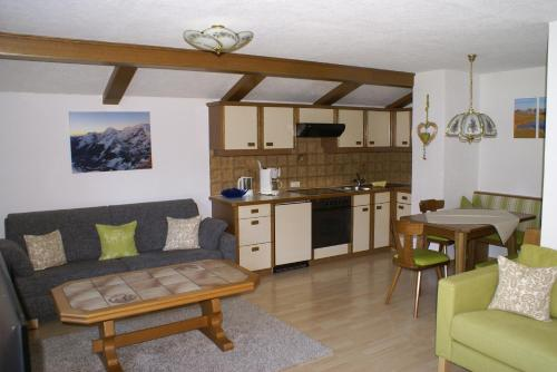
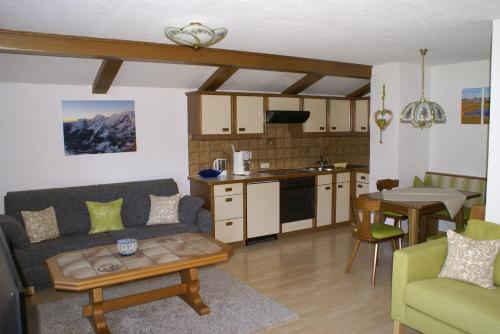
+ bowl [116,238,138,256]
